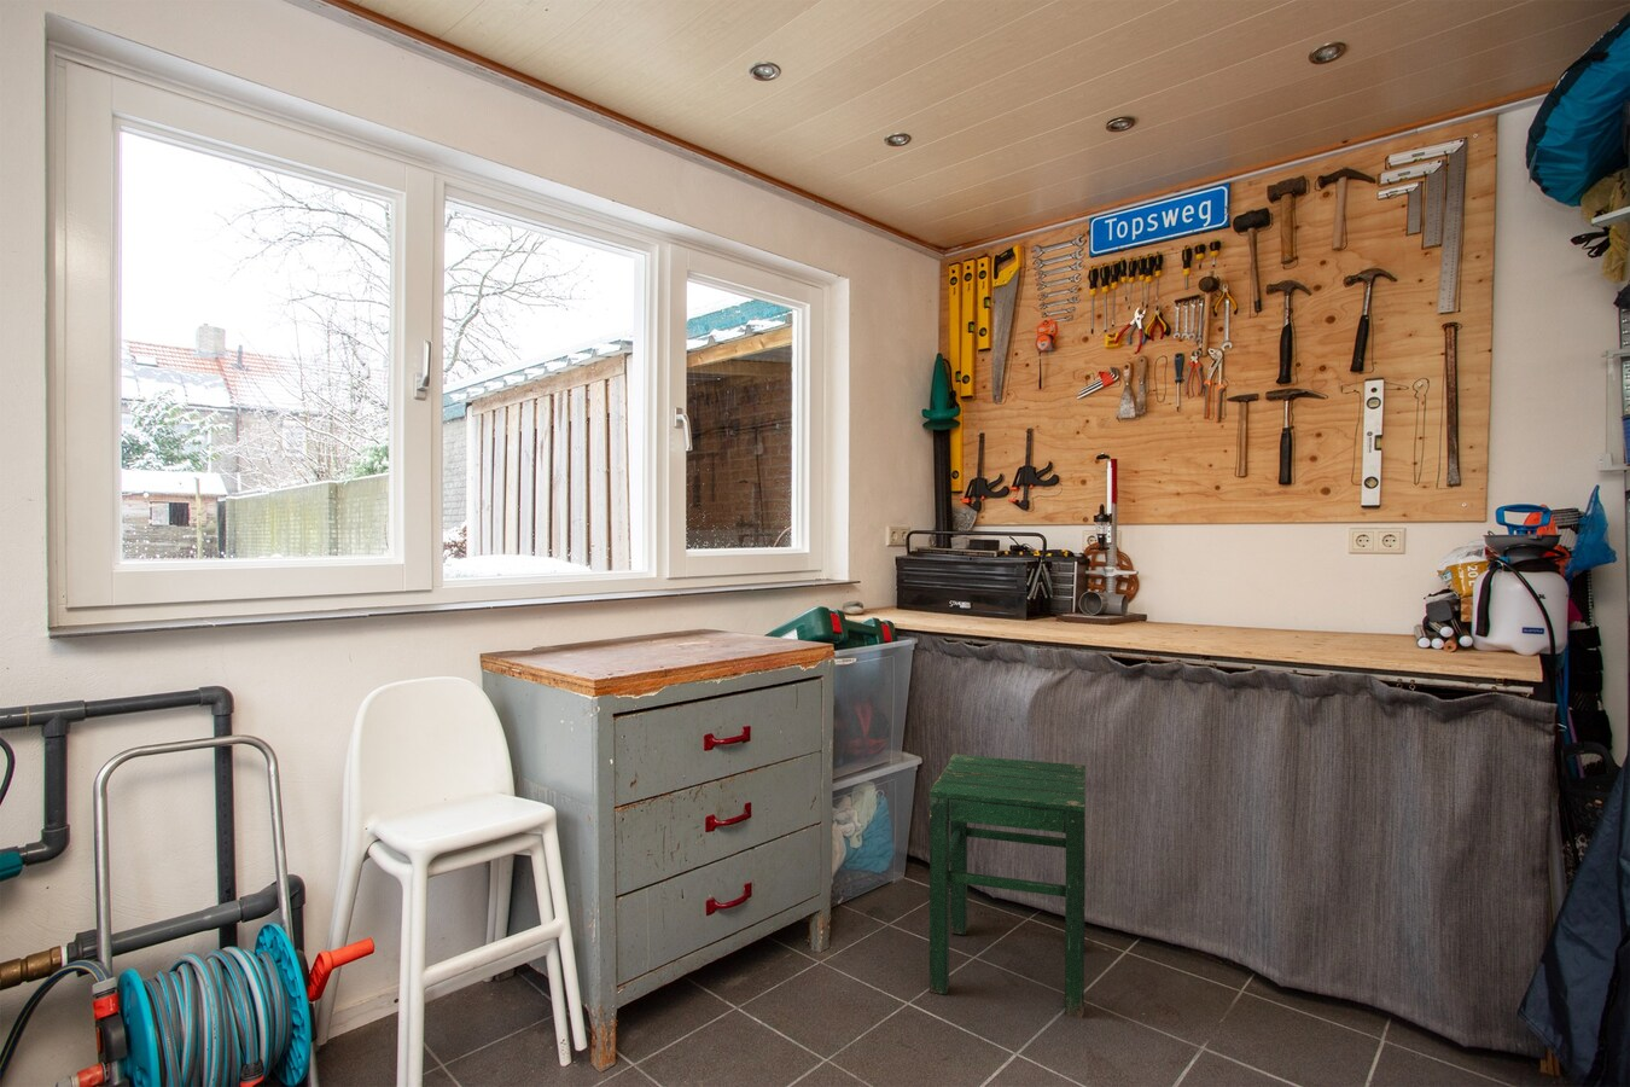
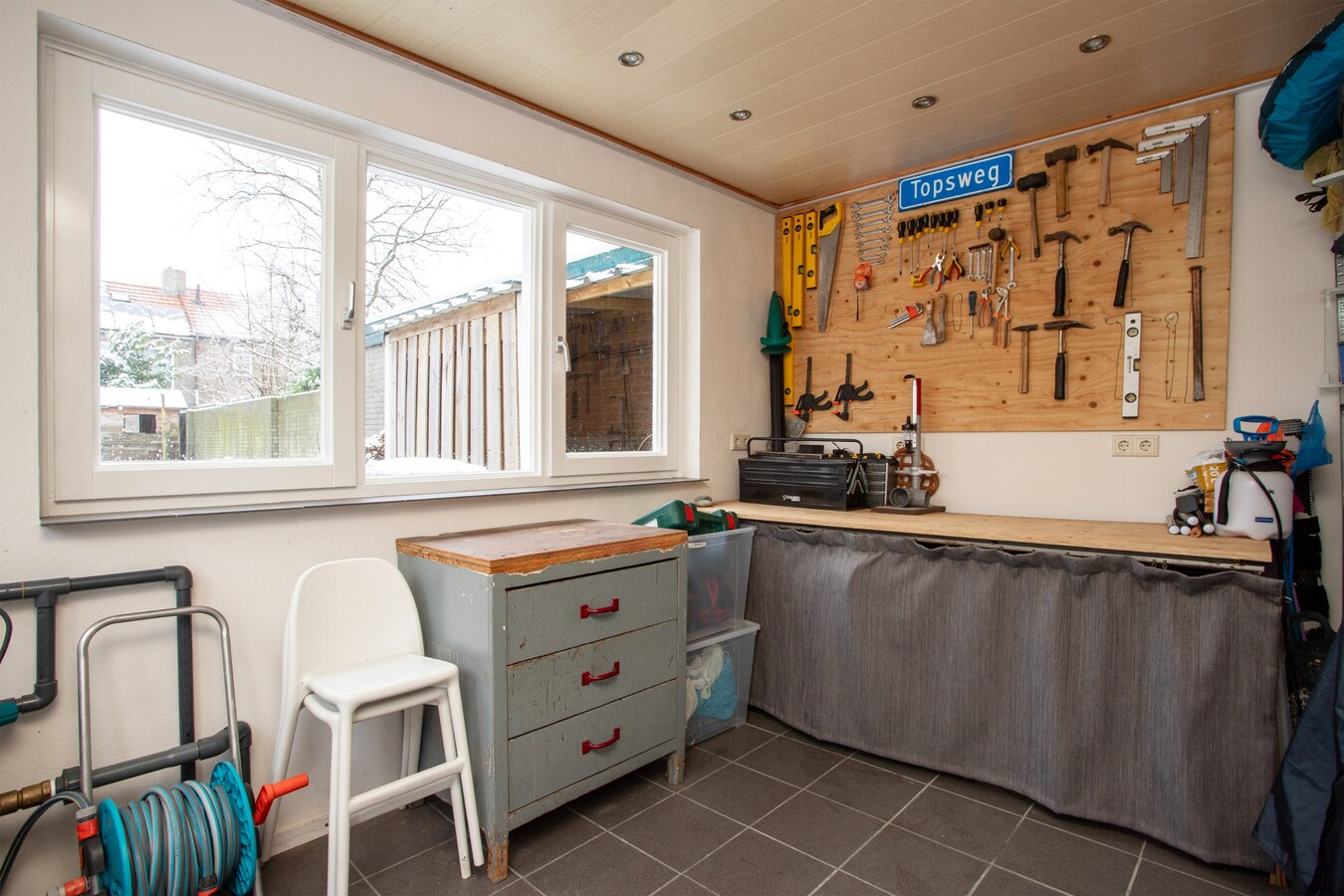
- stool [929,753,1087,1019]
